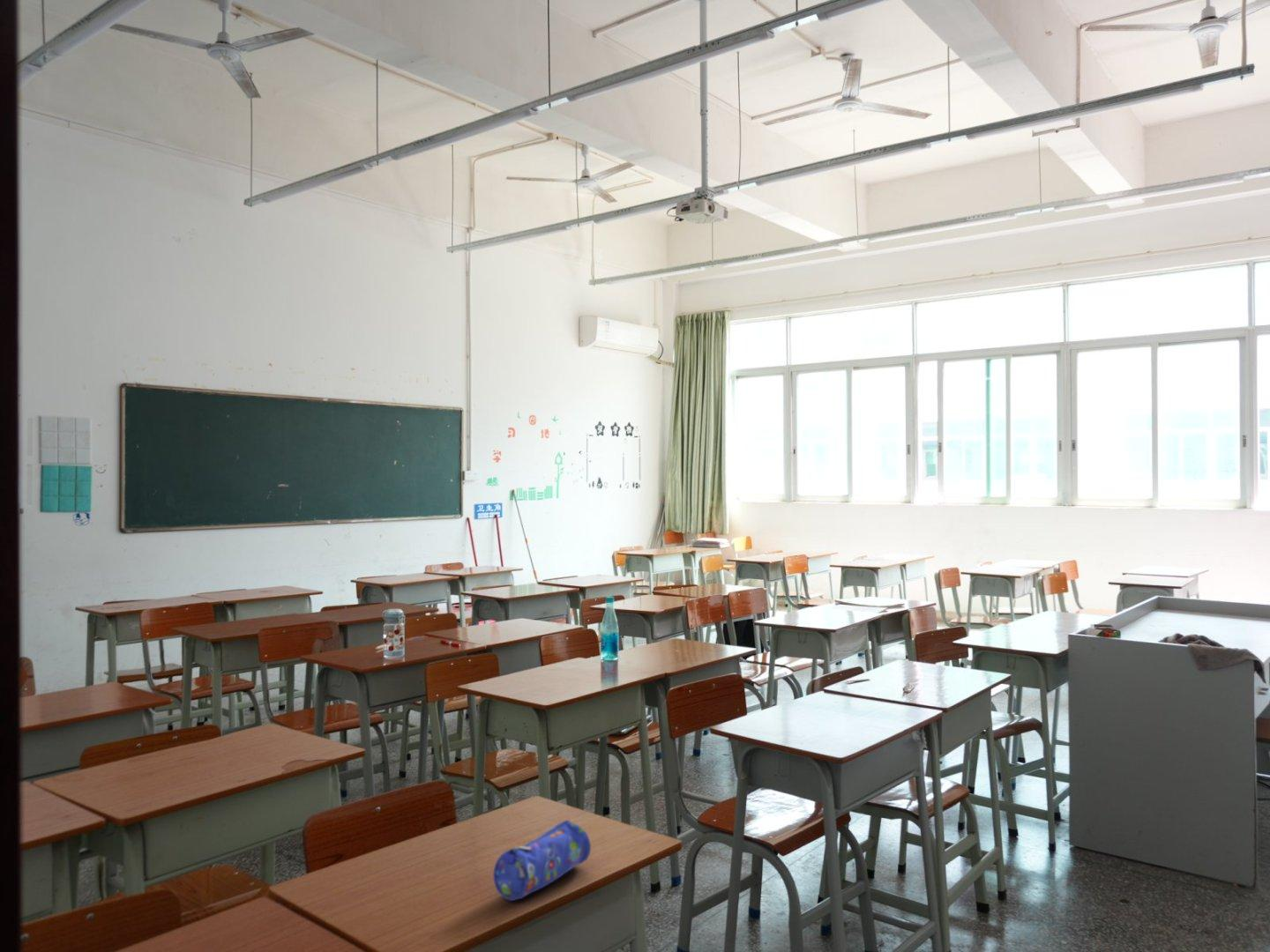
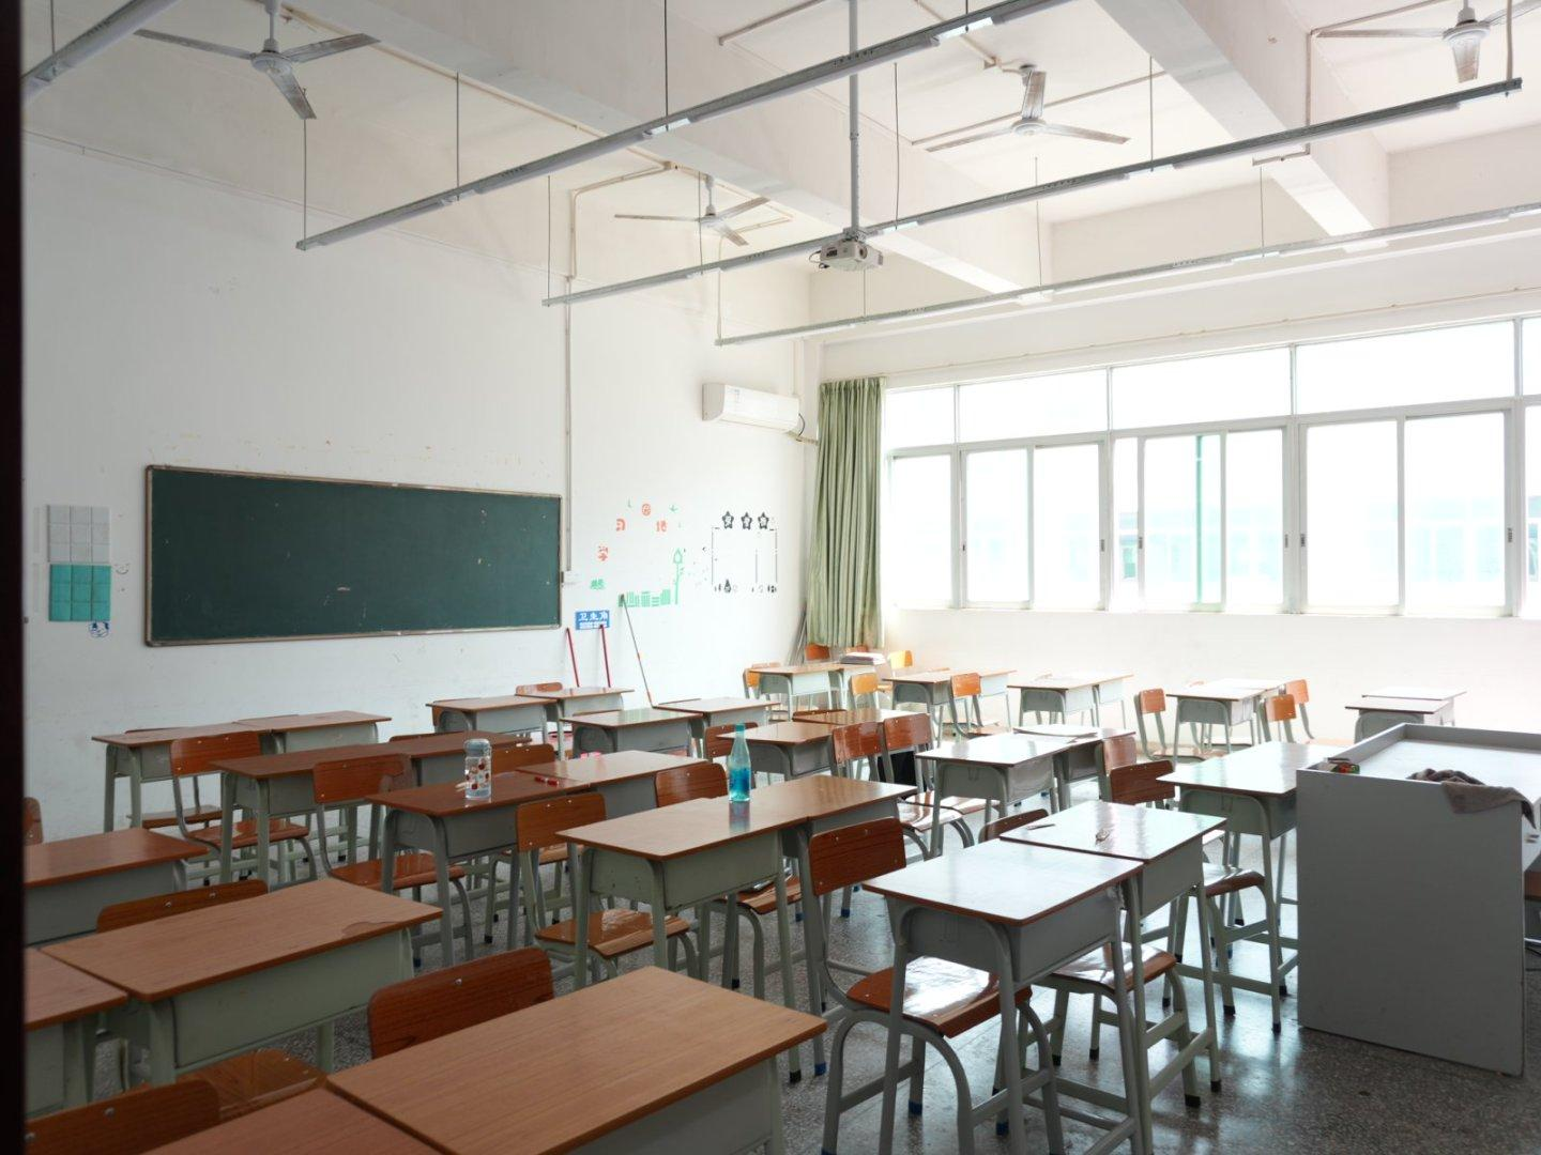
- pencil case [492,819,592,902]
